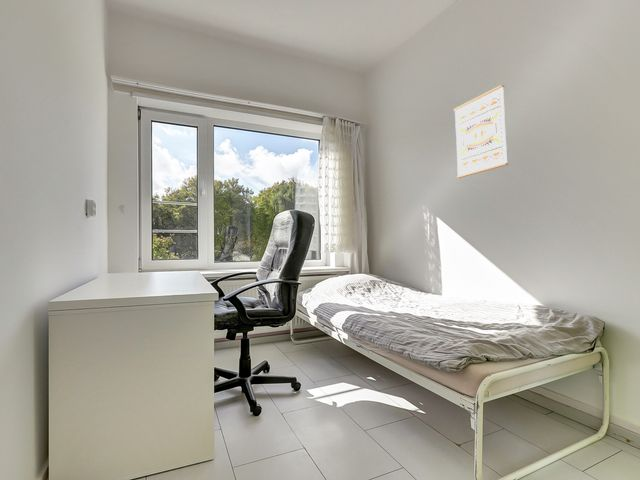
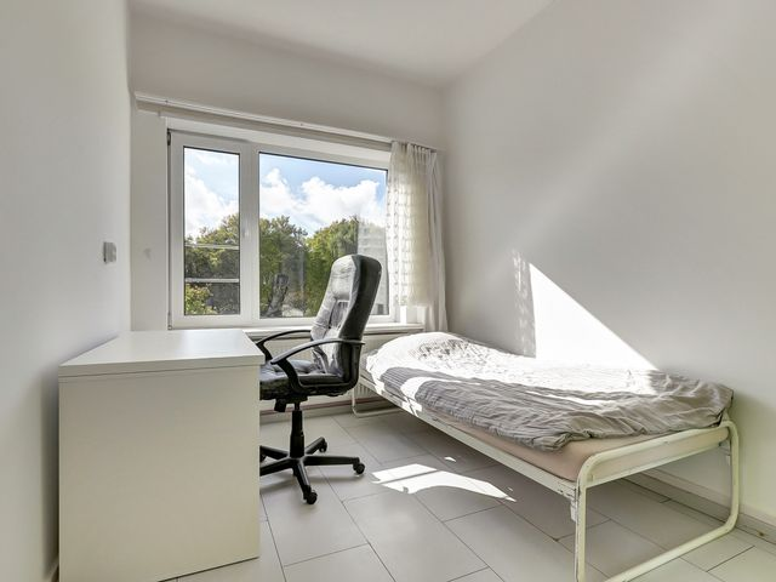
- wall art [453,84,509,179]
